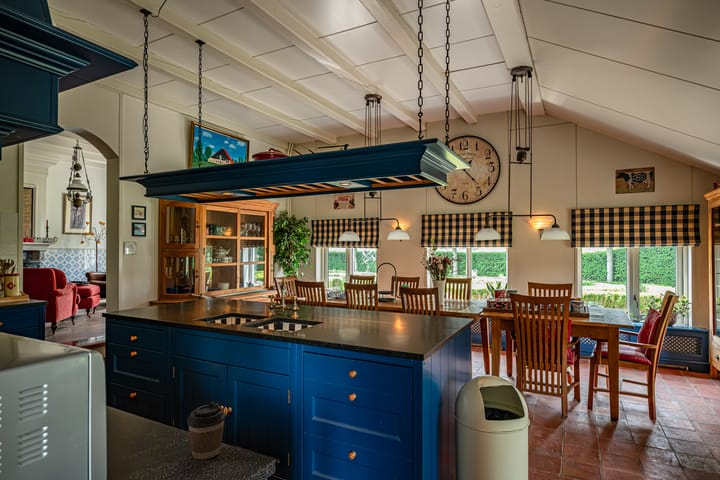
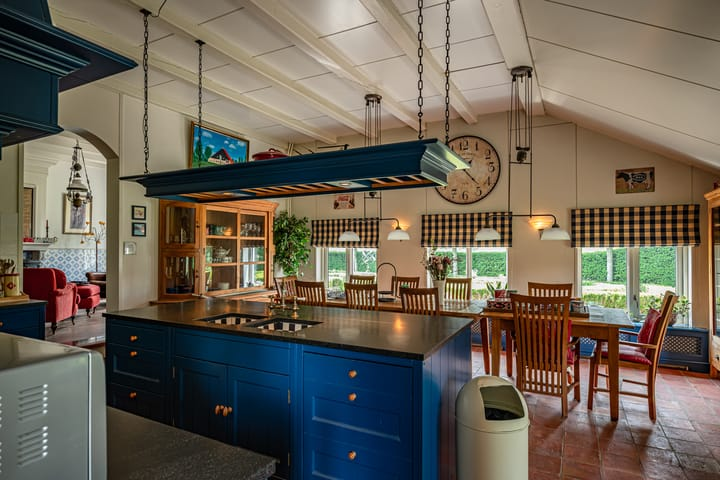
- coffee cup [187,401,226,460]
